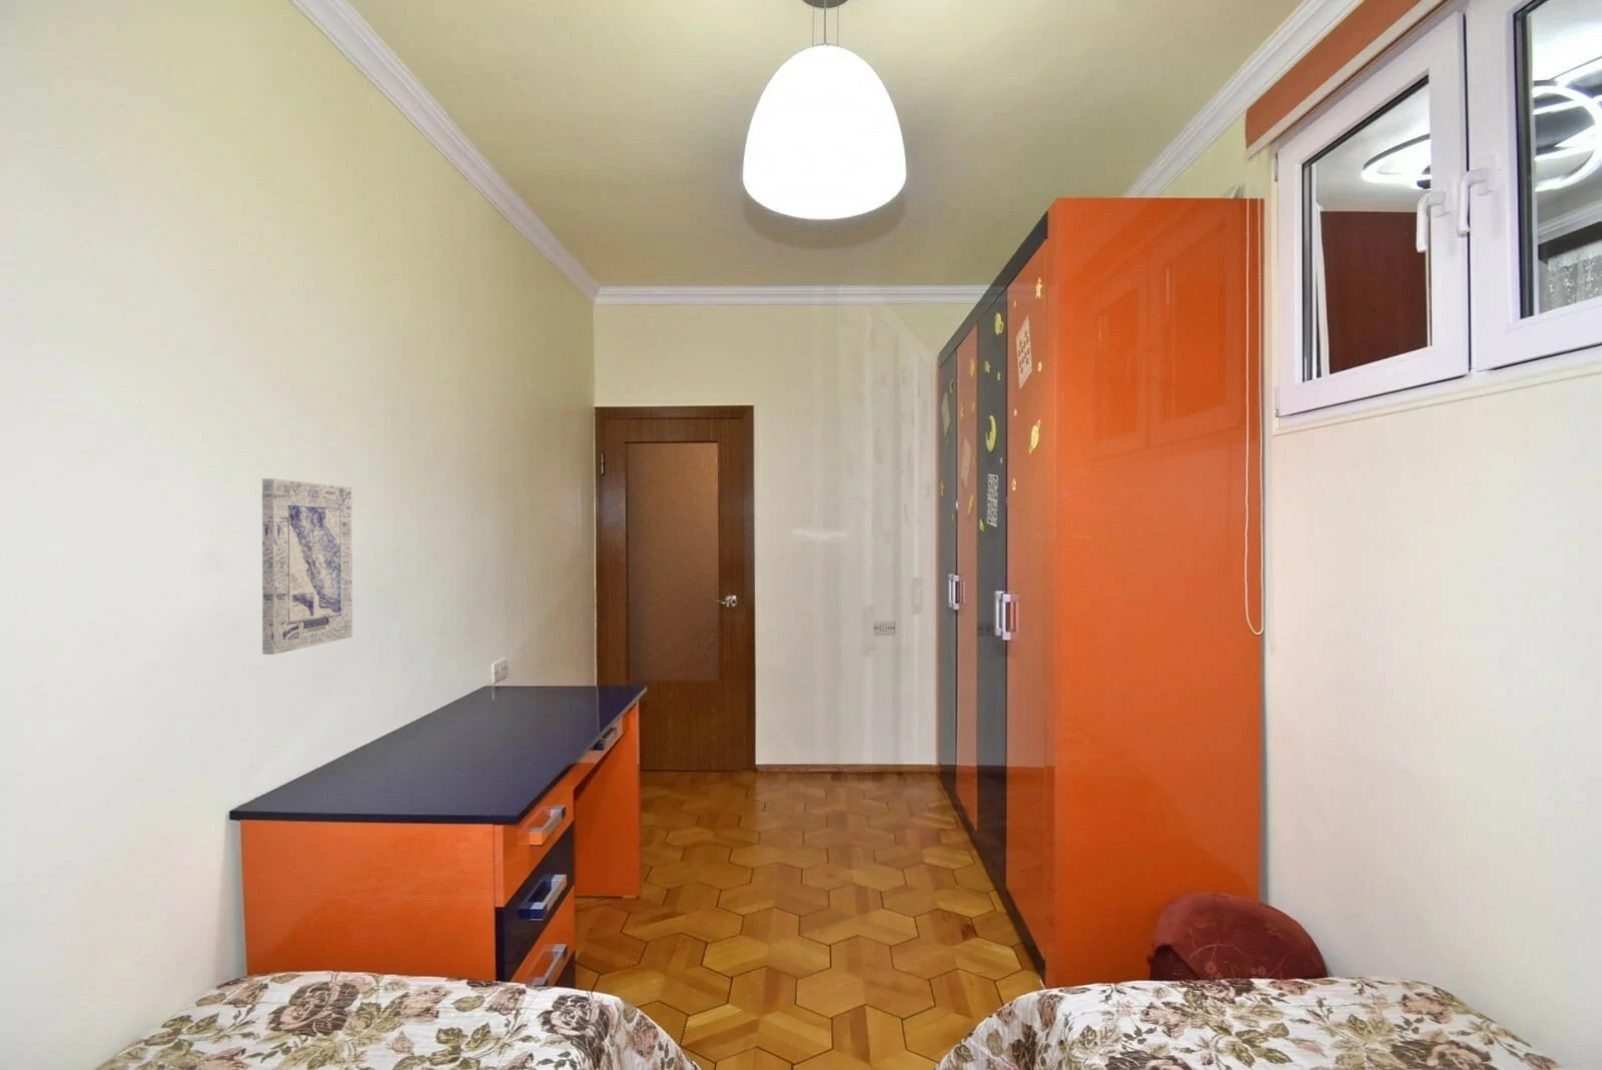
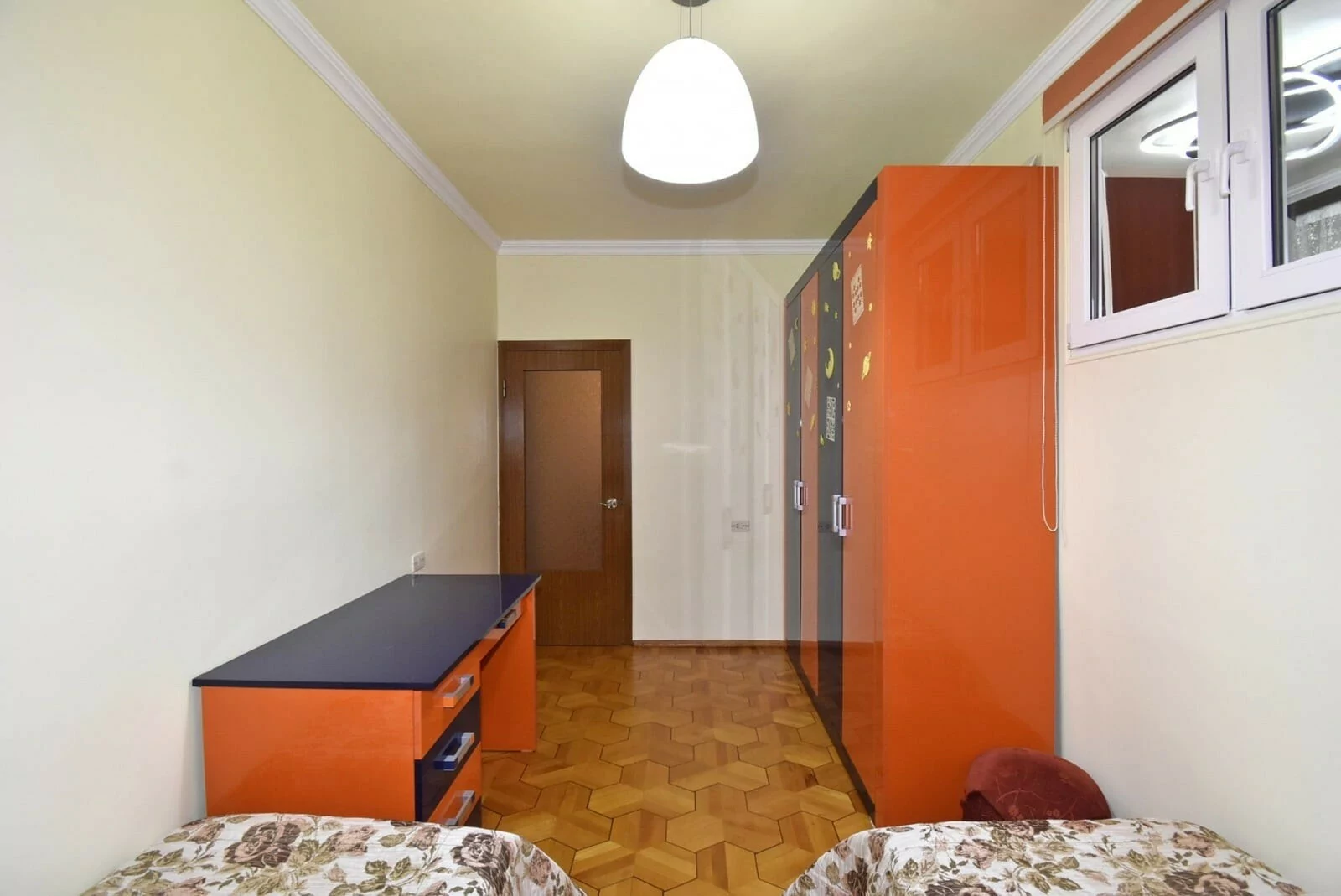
- wall art [262,478,354,656]
